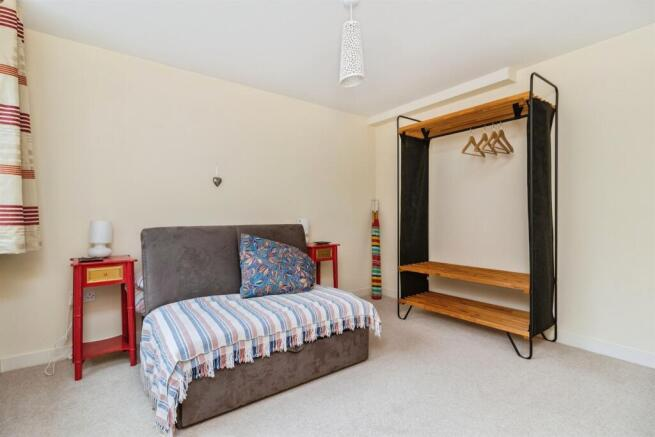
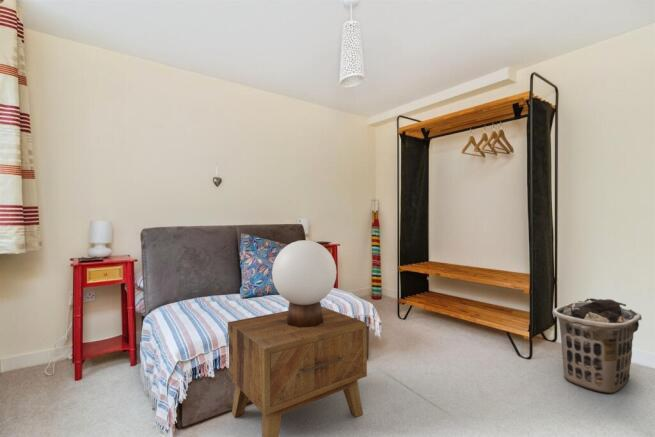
+ clothes hamper [551,297,643,394]
+ side table [227,305,368,437]
+ table lamp [271,239,338,328]
